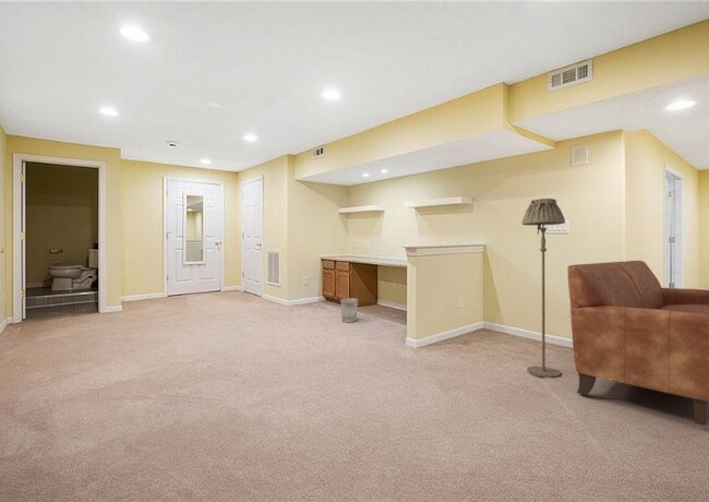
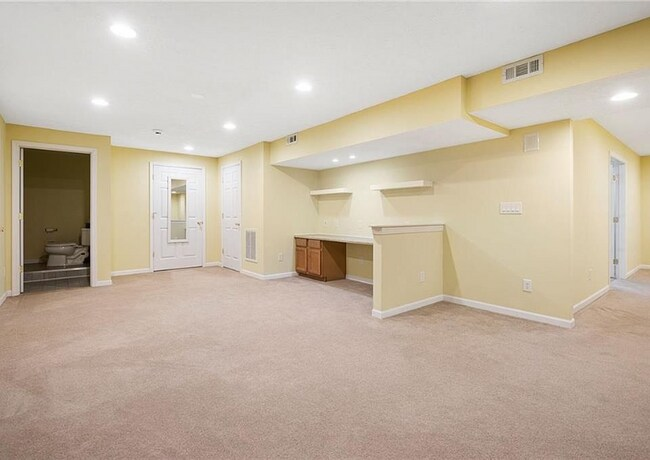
- sofa [566,260,709,427]
- wastebasket [339,297,359,323]
- floor lamp [520,198,566,379]
